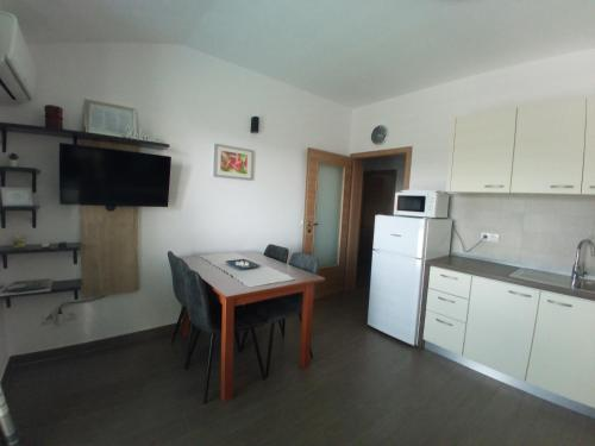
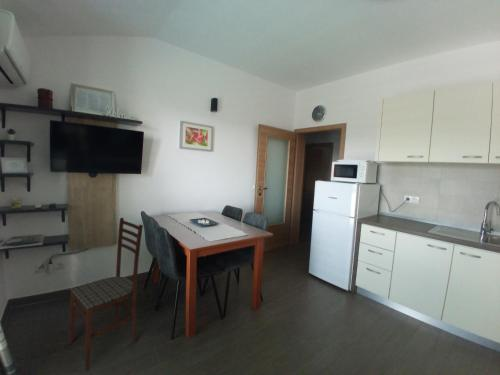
+ dining chair [68,217,144,372]
